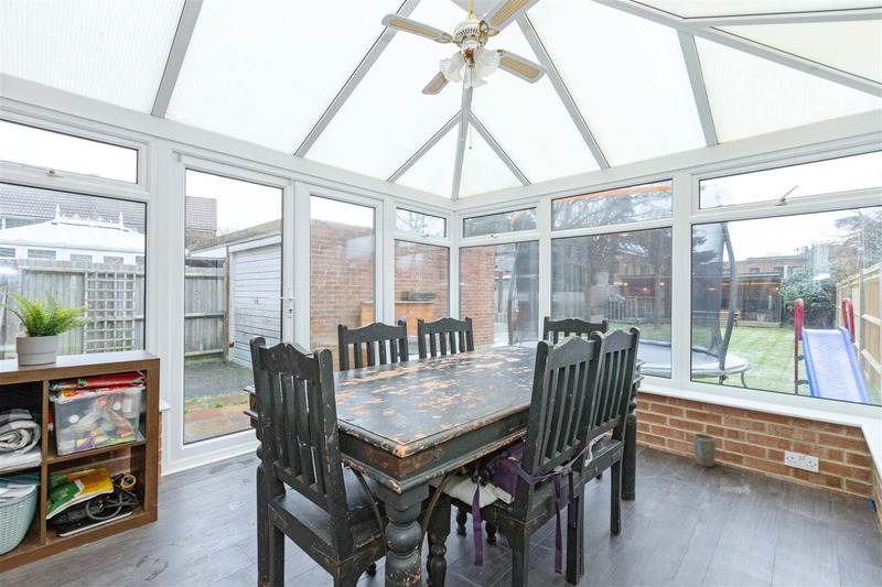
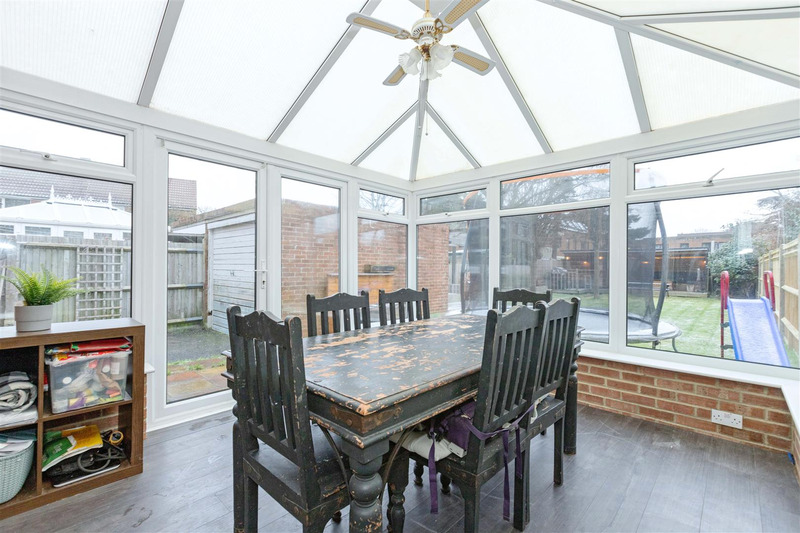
- plant pot [692,433,717,468]
